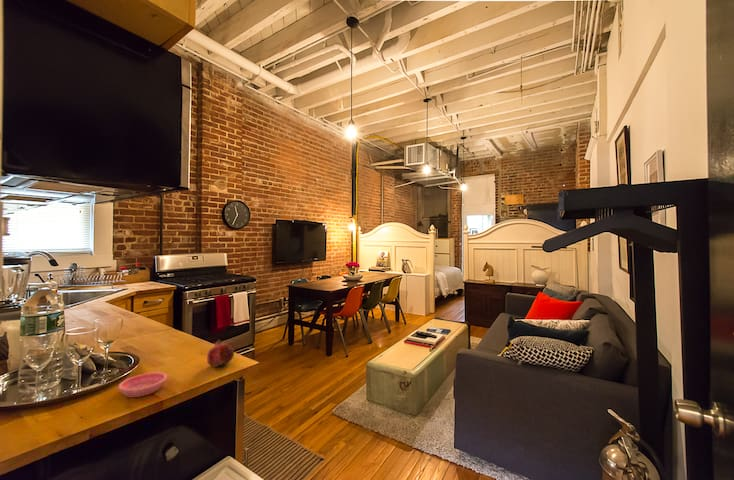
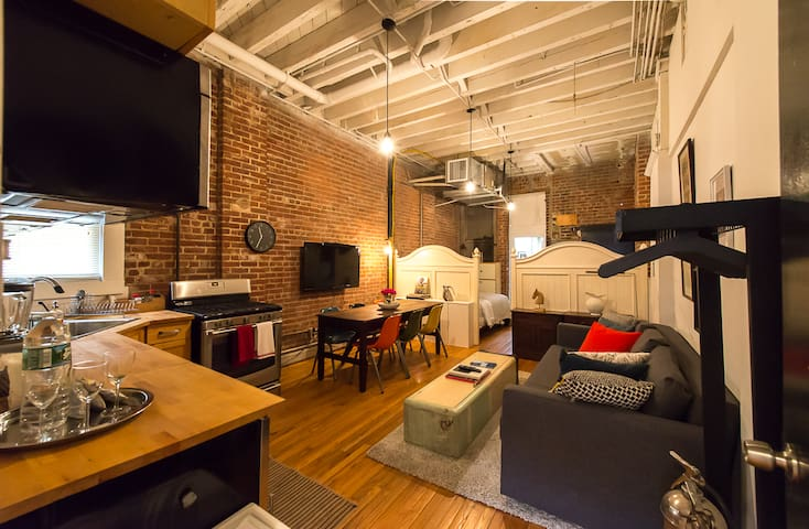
- fruit [206,338,235,368]
- saucer [117,371,168,398]
